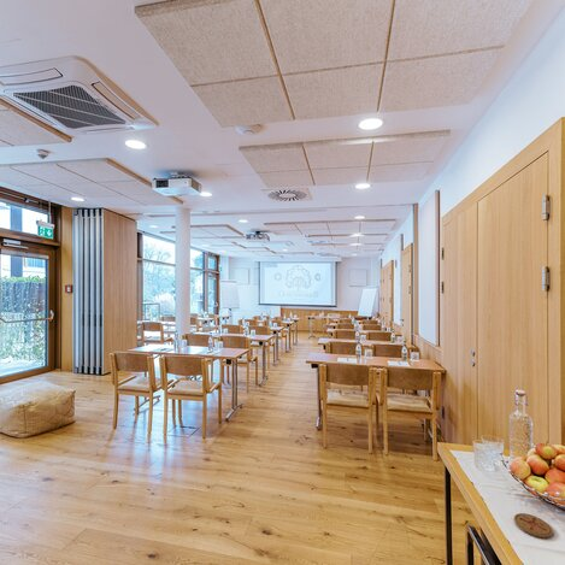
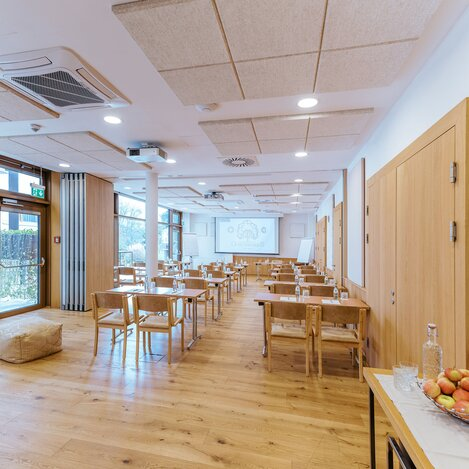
- coaster [513,512,554,540]
